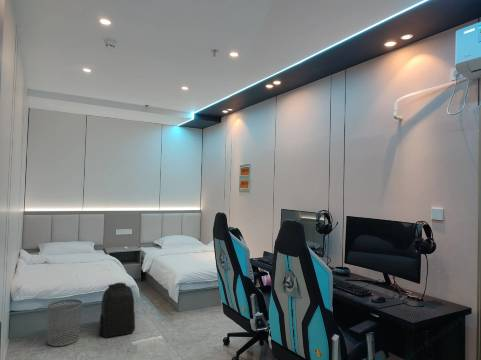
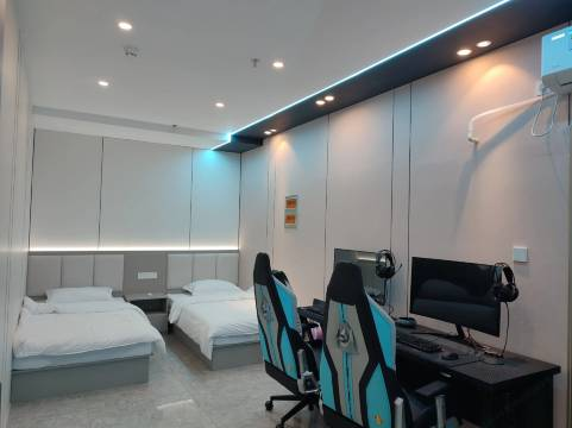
- backpack [98,282,136,339]
- waste bin [46,298,83,347]
